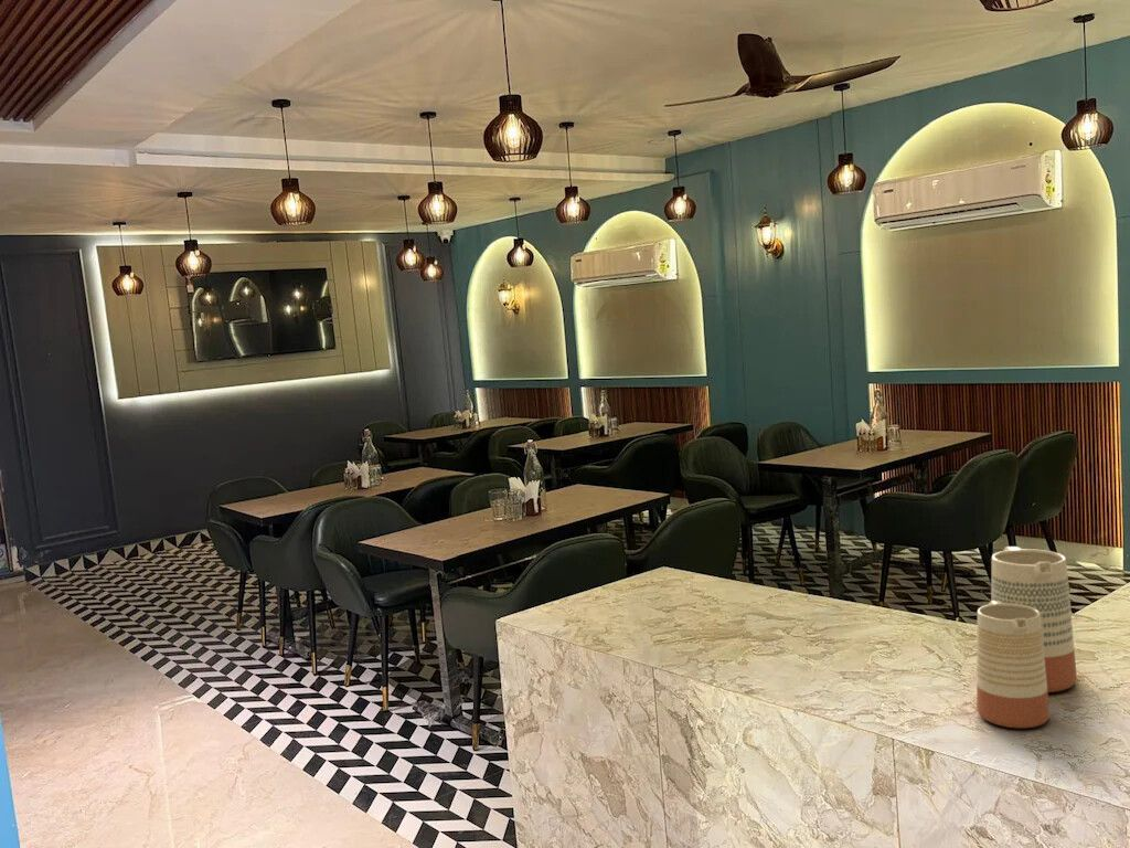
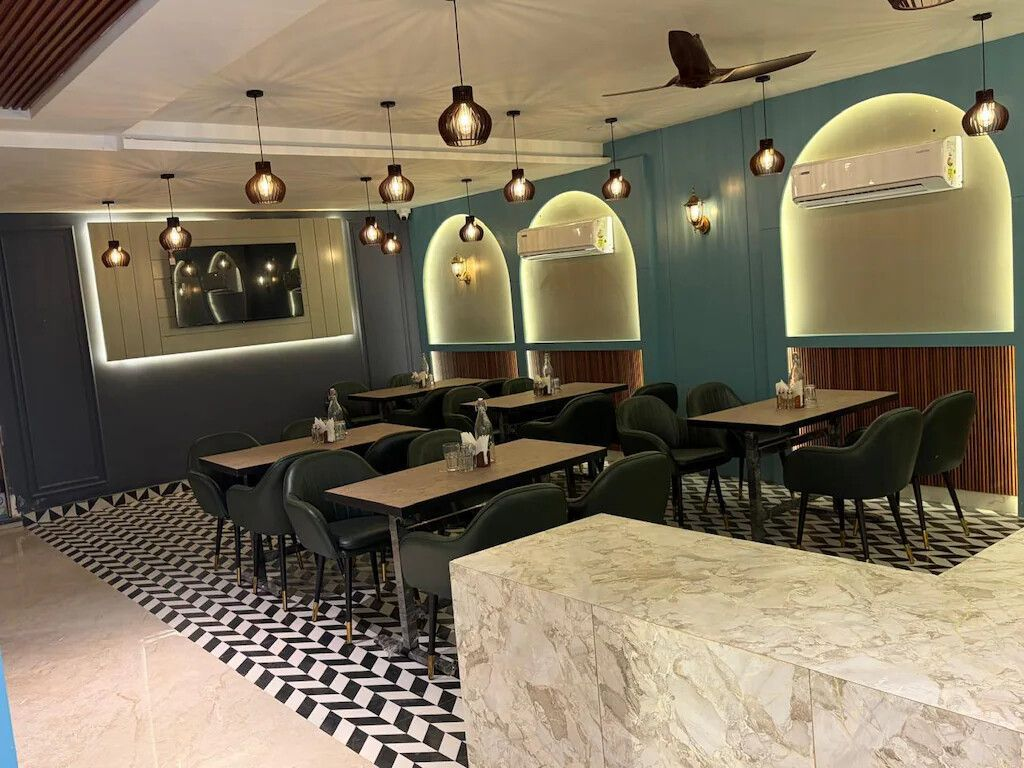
- vase [976,545,1078,729]
